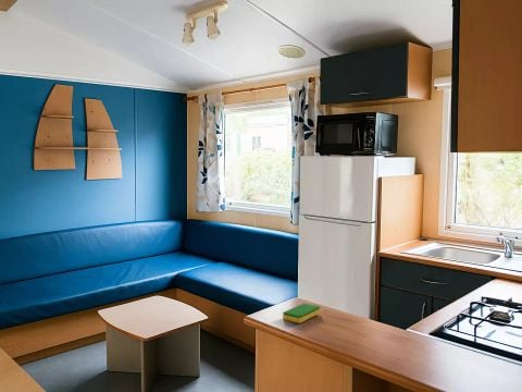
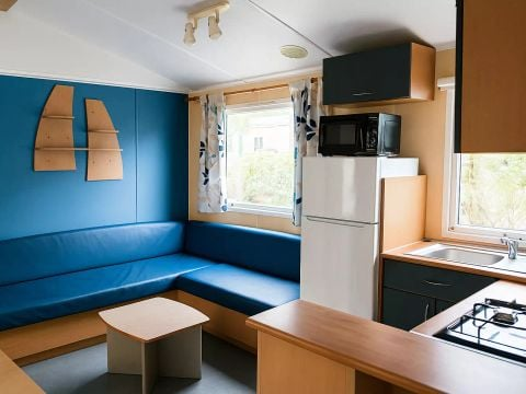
- dish sponge [282,303,321,324]
